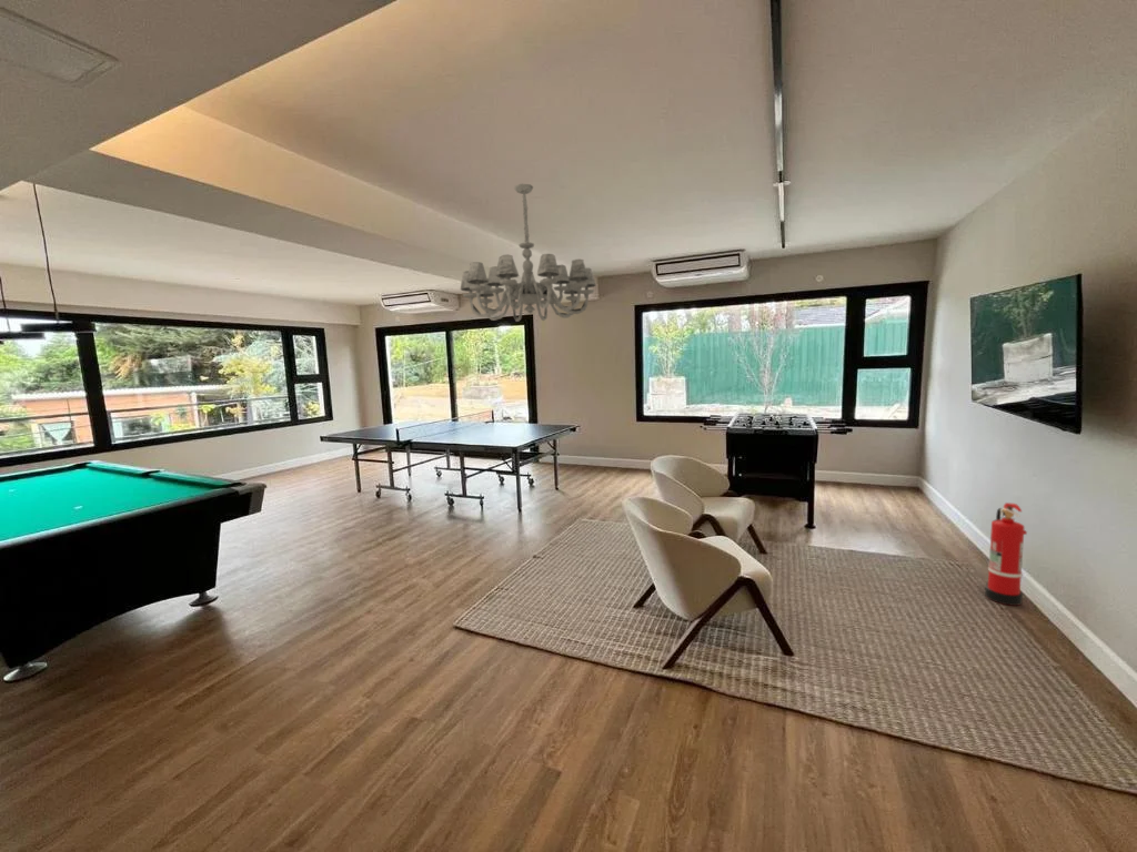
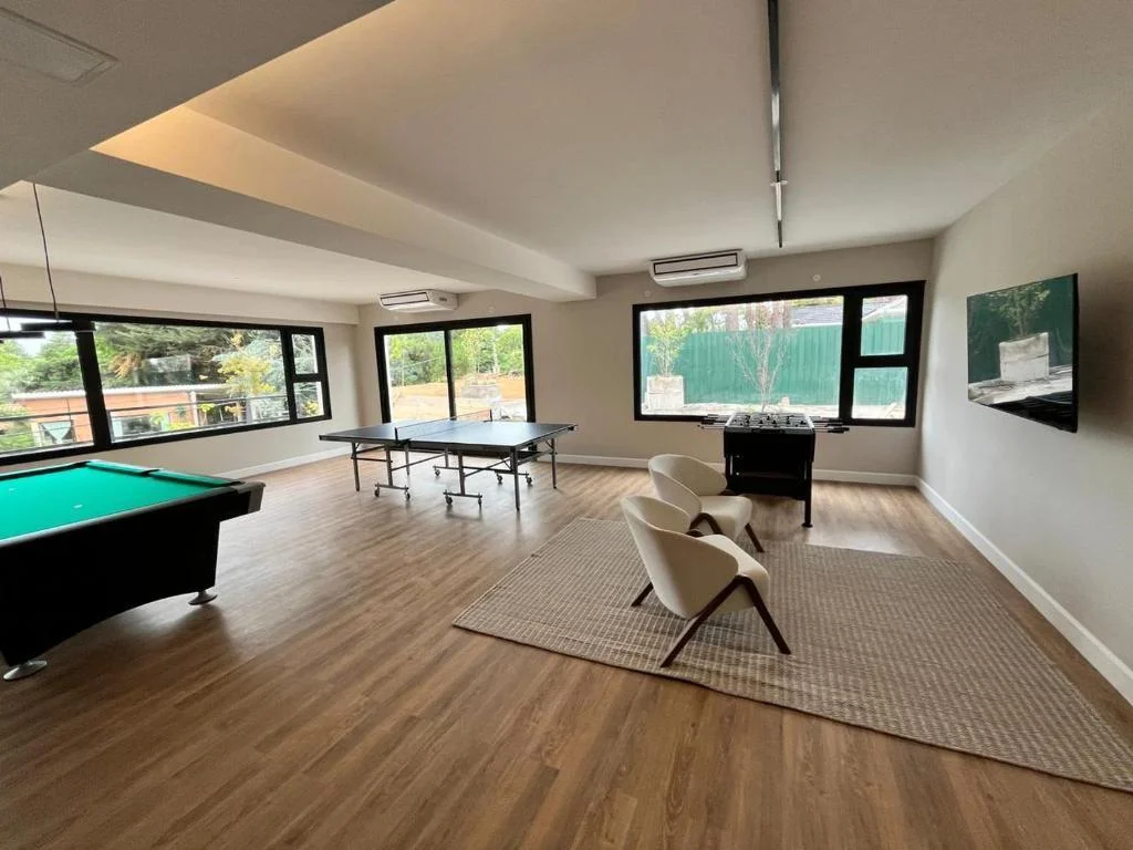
- fire extinguisher [984,501,1028,607]
- chandelier [460,183,597,323]
